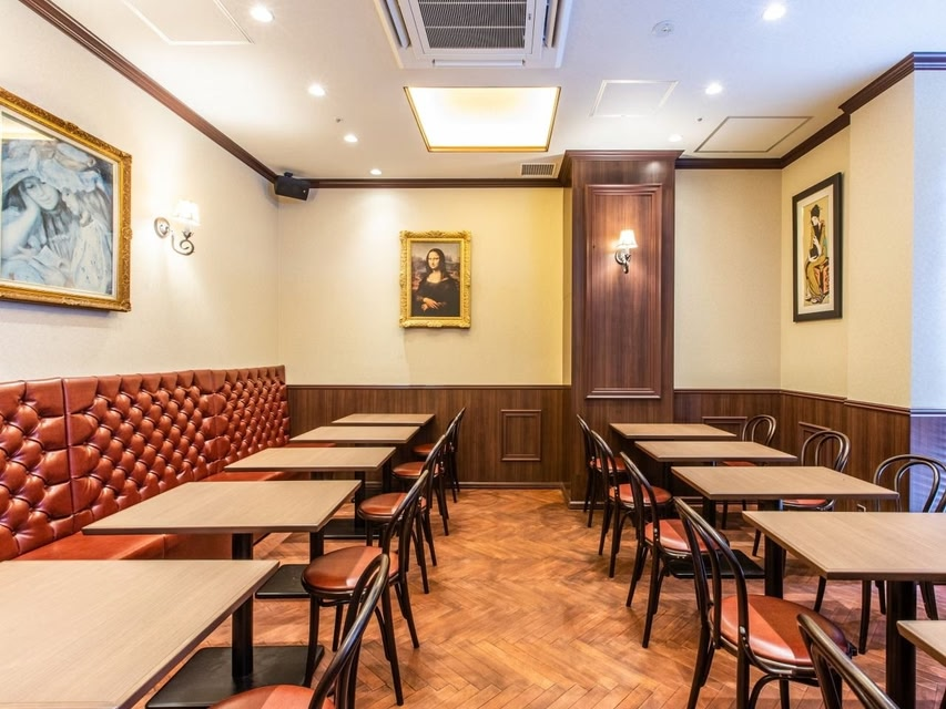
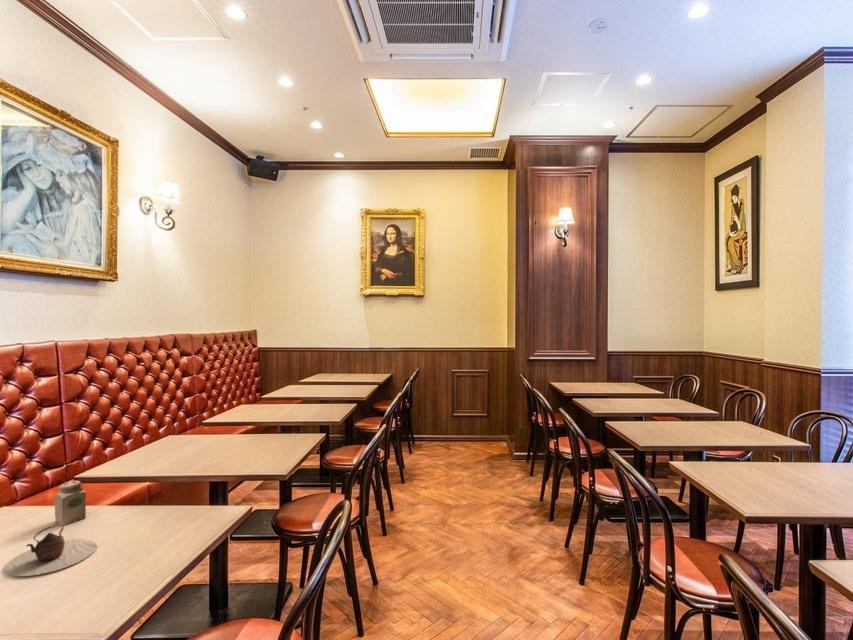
+ teapot [3,524,97,577]
+ salt shaker [54,480,87,526]
